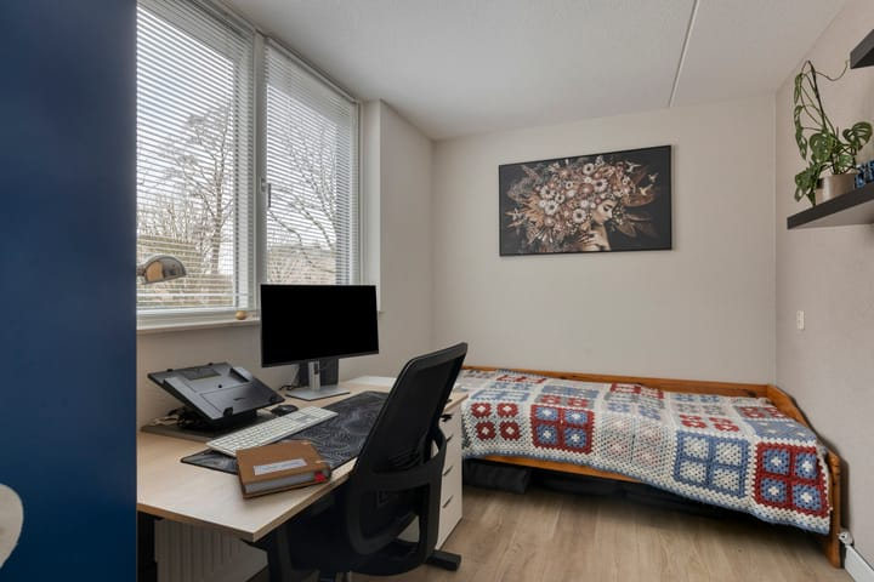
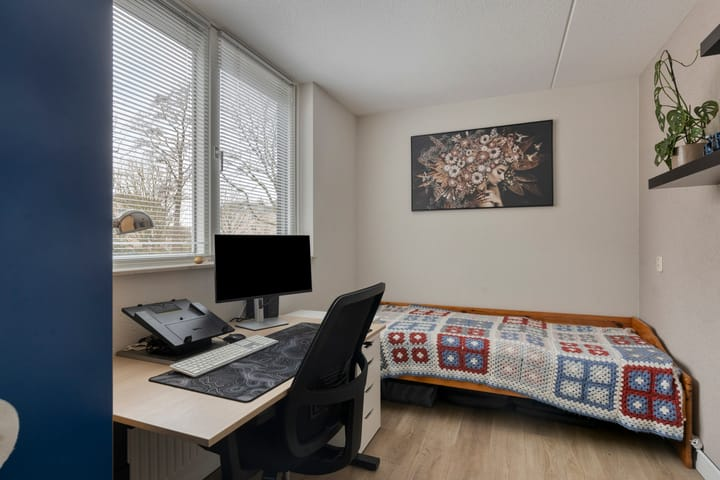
- notebook [234,438,334,500]
